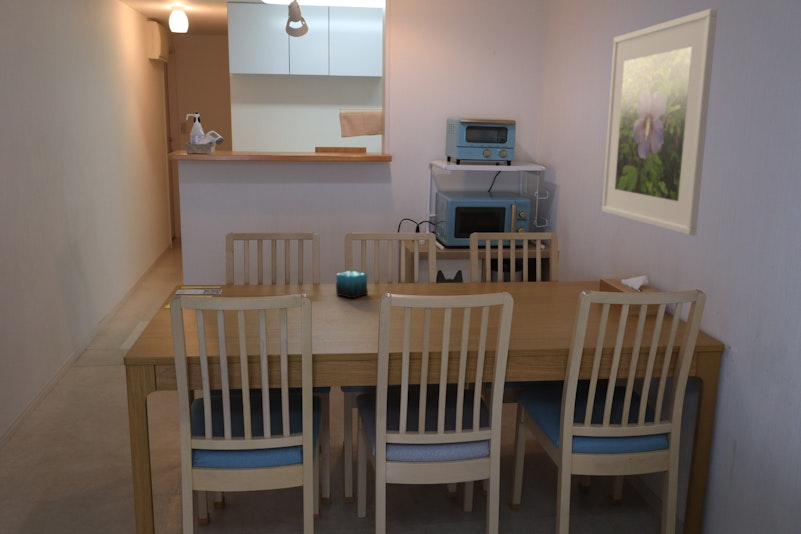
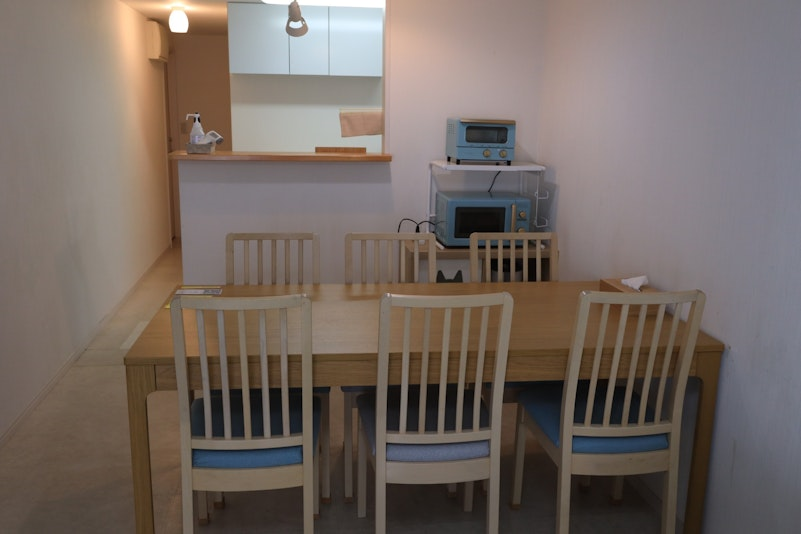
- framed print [601,7,718,237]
- candle [335,270,369,299]
